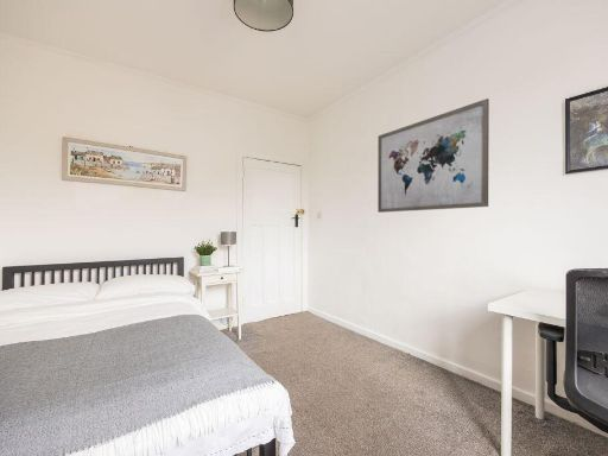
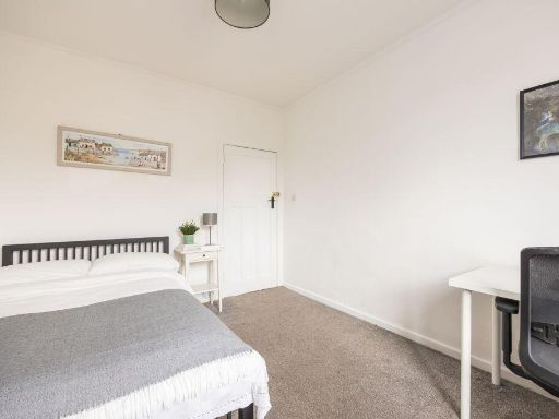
- wall art [376,97,490,214]
